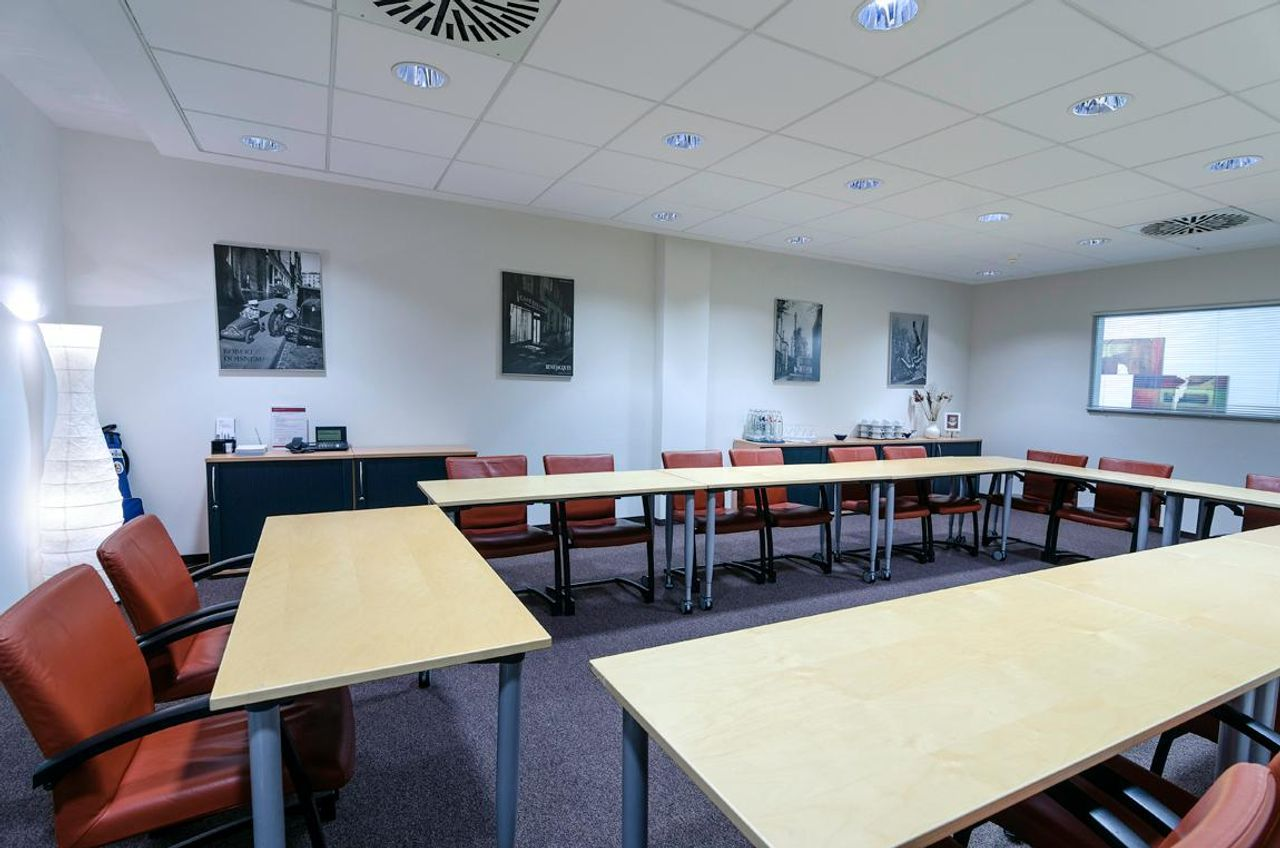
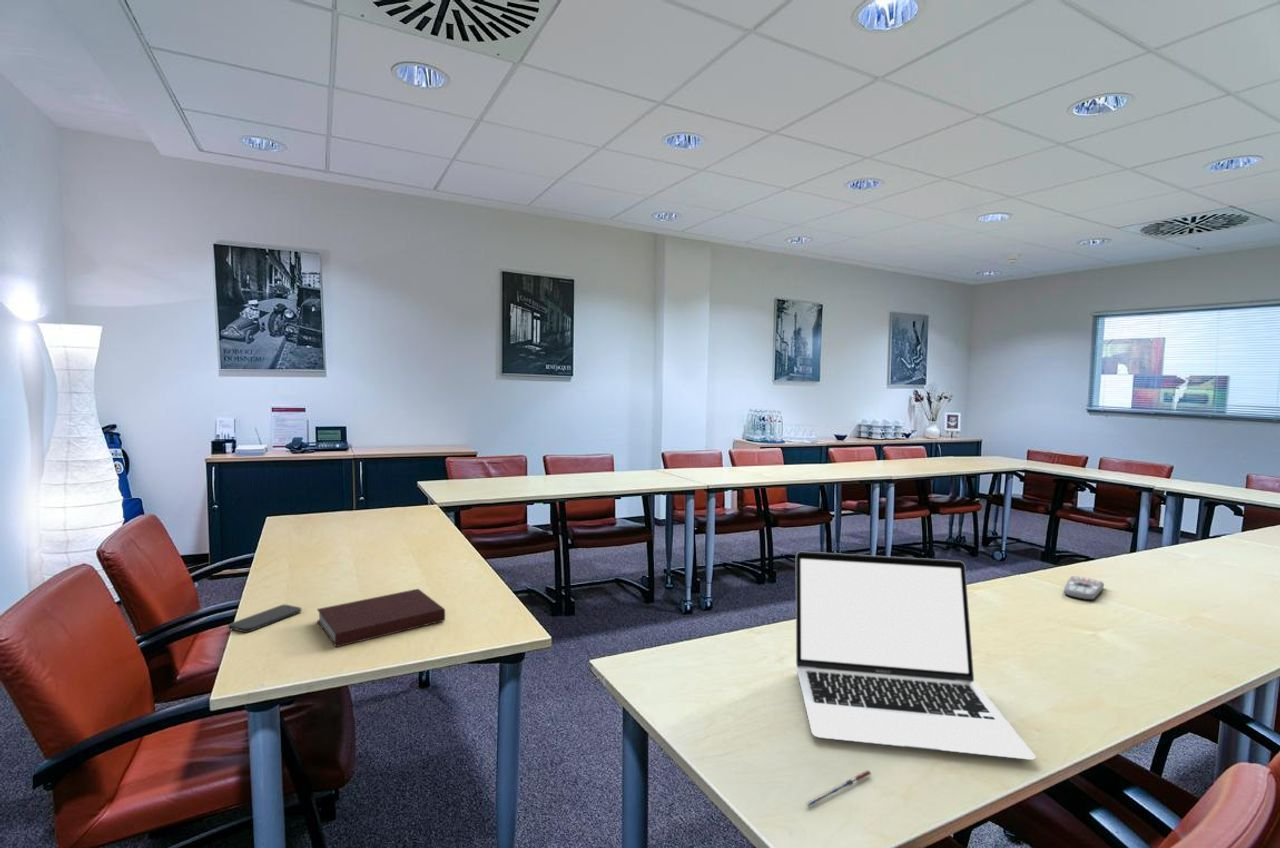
+ remote control [1063,575,1105,601]
+ notebook [316,588,446,648]
+ smartphone [228,604,302,633]
+ pen [804,769,872,809]
+ laptop [795,551,1036,761]
